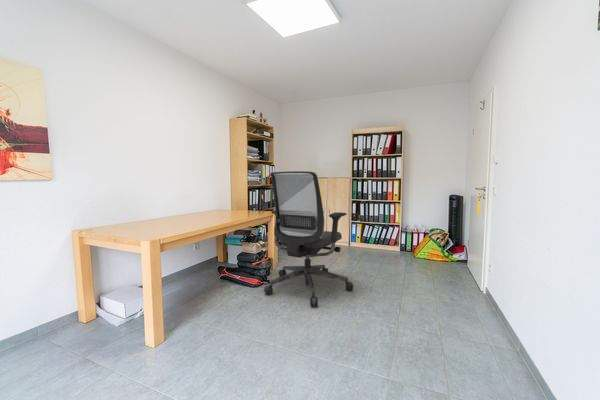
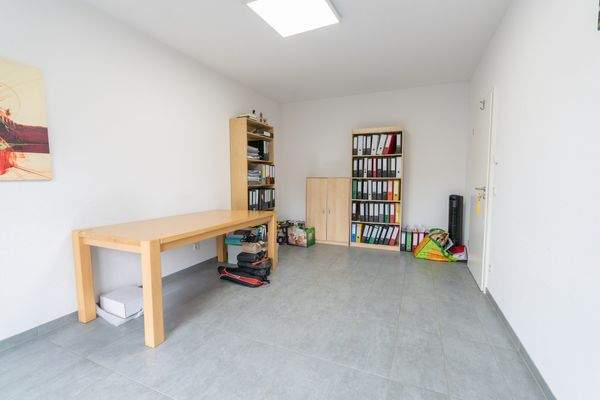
- office chair [263,170,354,307]
